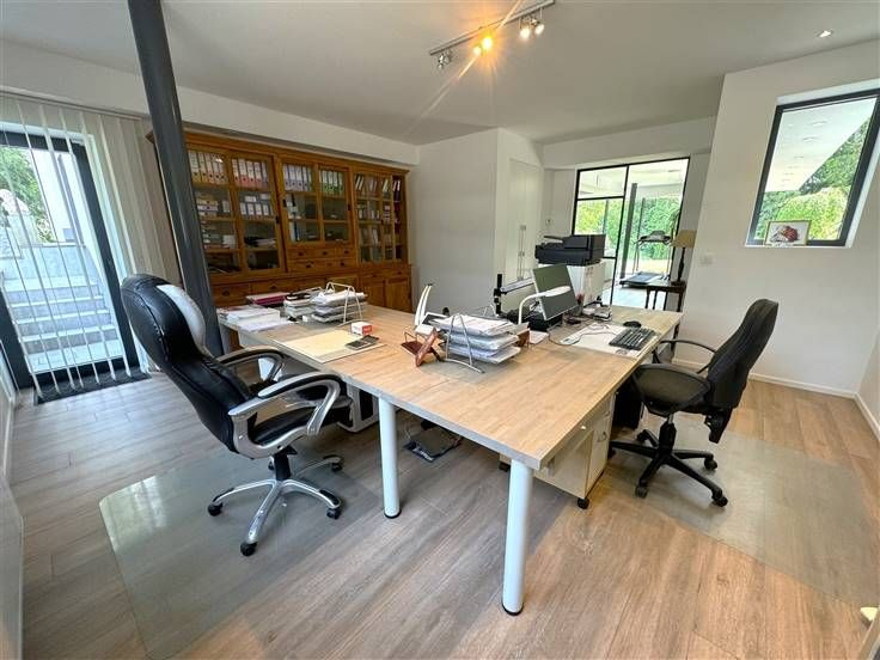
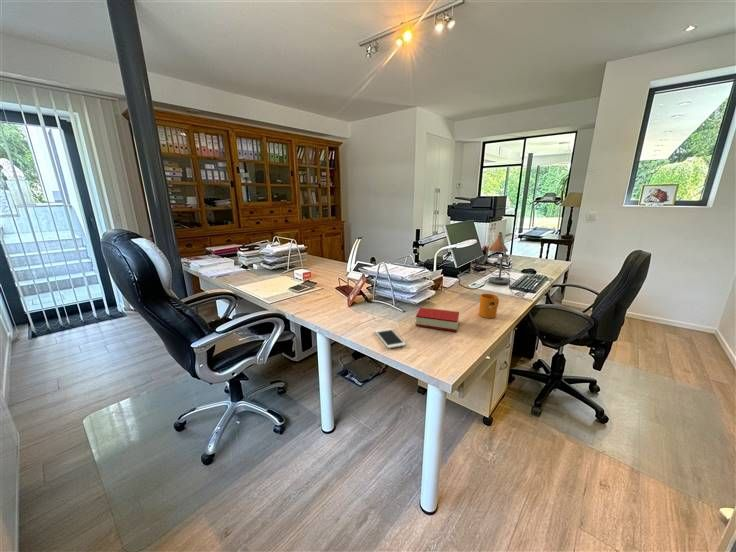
+ desk lamp [487,231,526,300]
+ mug [478,293,500,319]
+ cell phone [374,327,407,349]
+ book [415,306,460,333]
